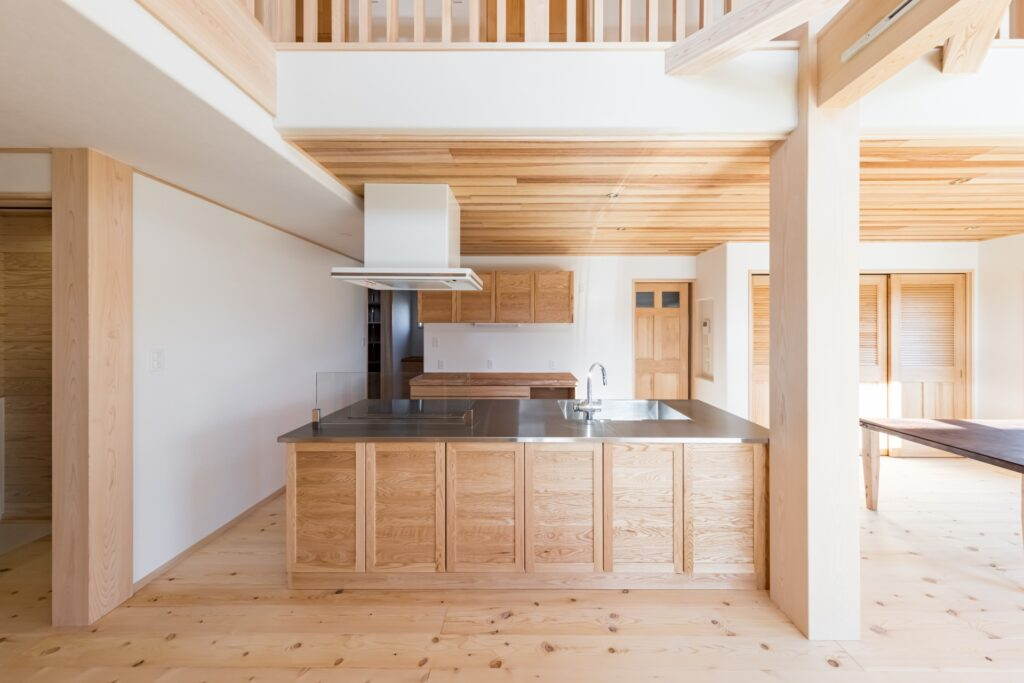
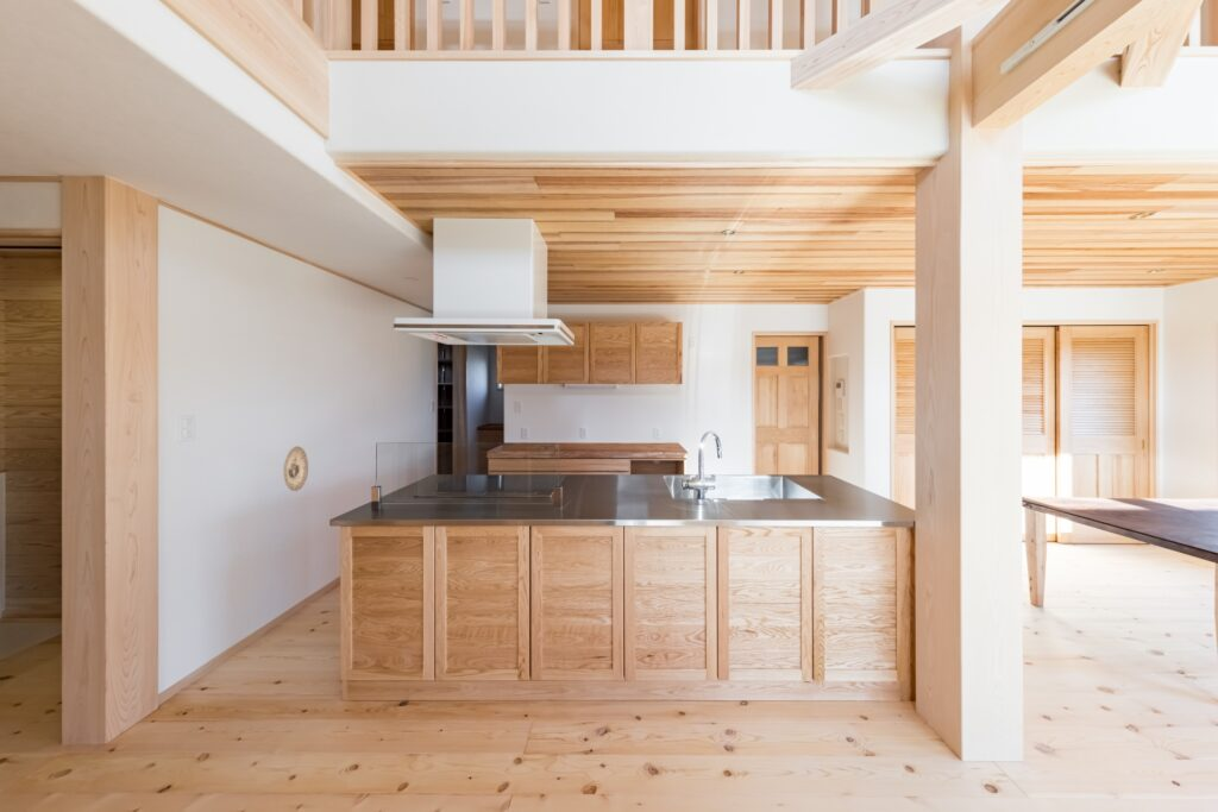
+ decorative plate [282,445,309,492]
